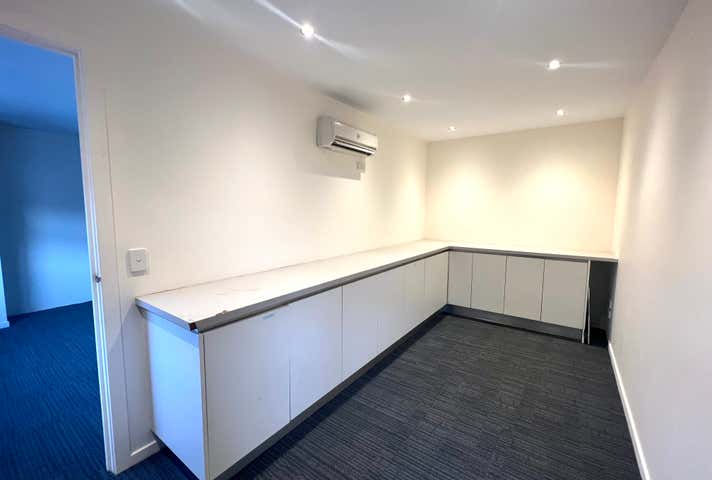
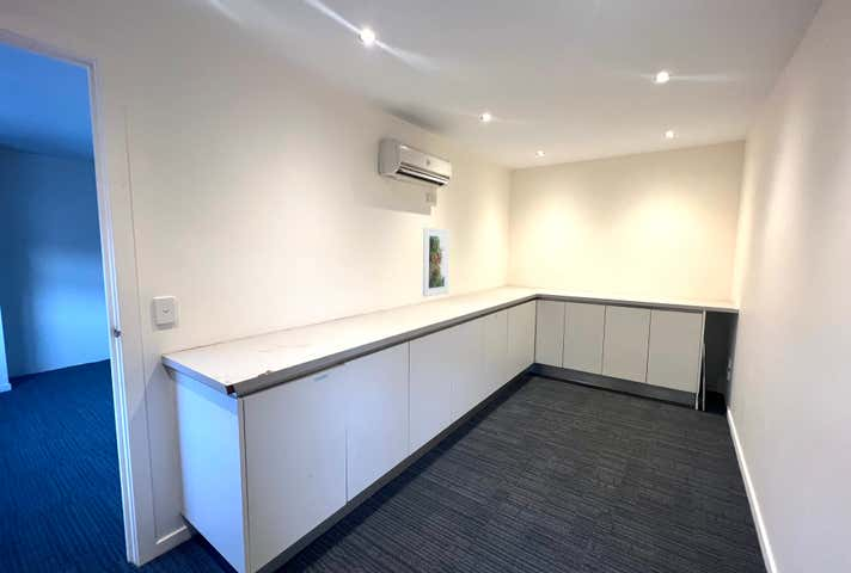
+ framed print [422,227,451,298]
